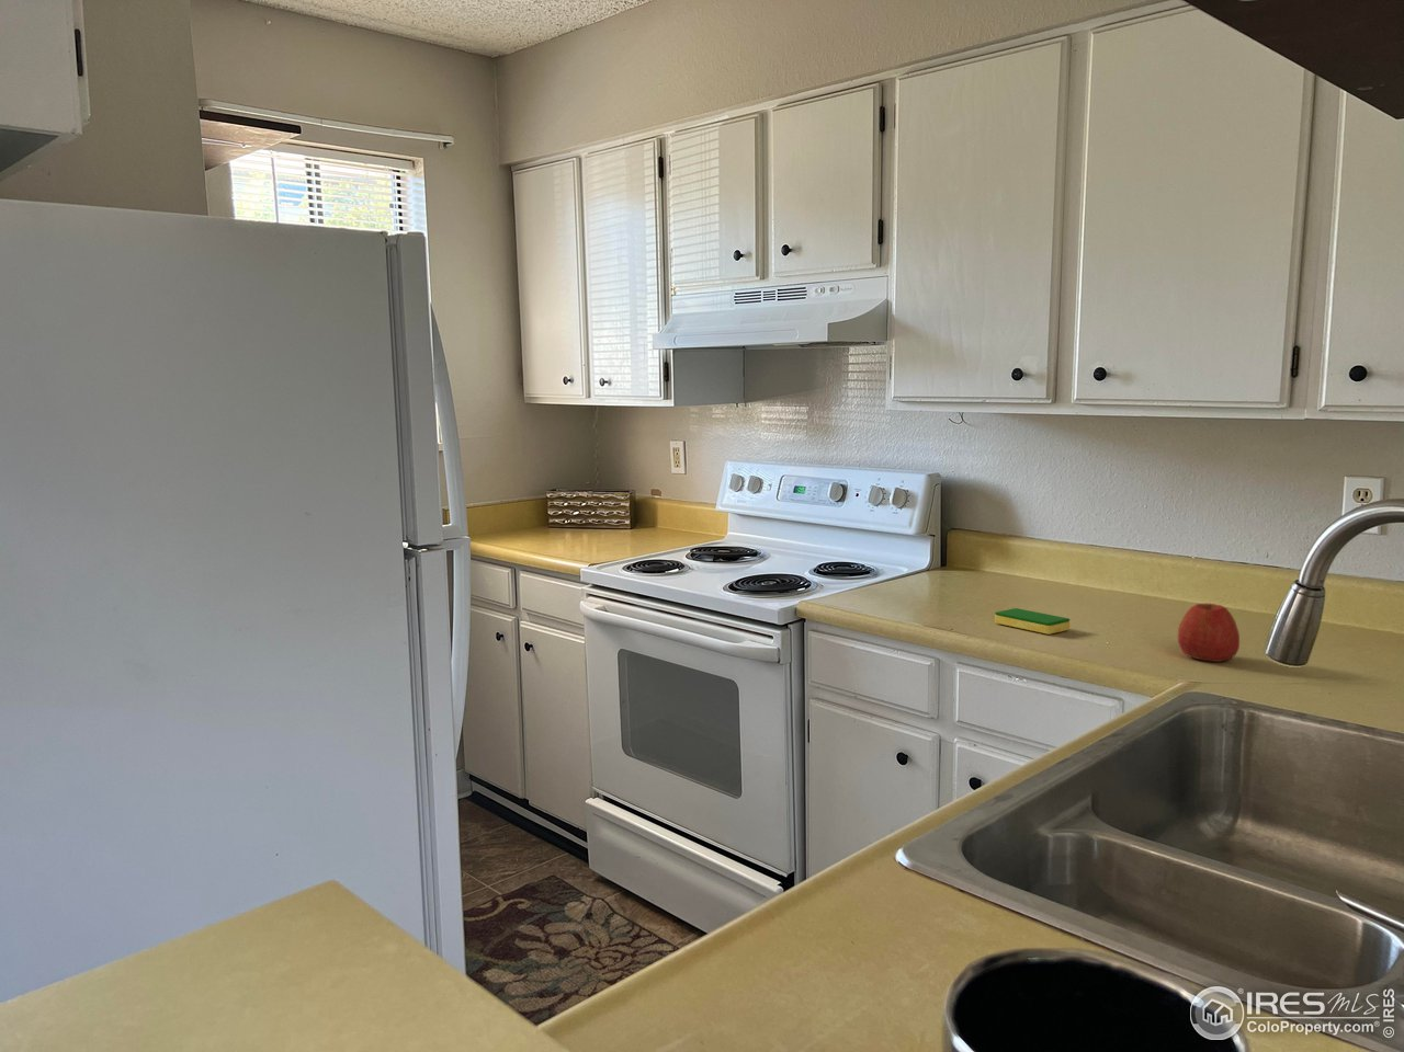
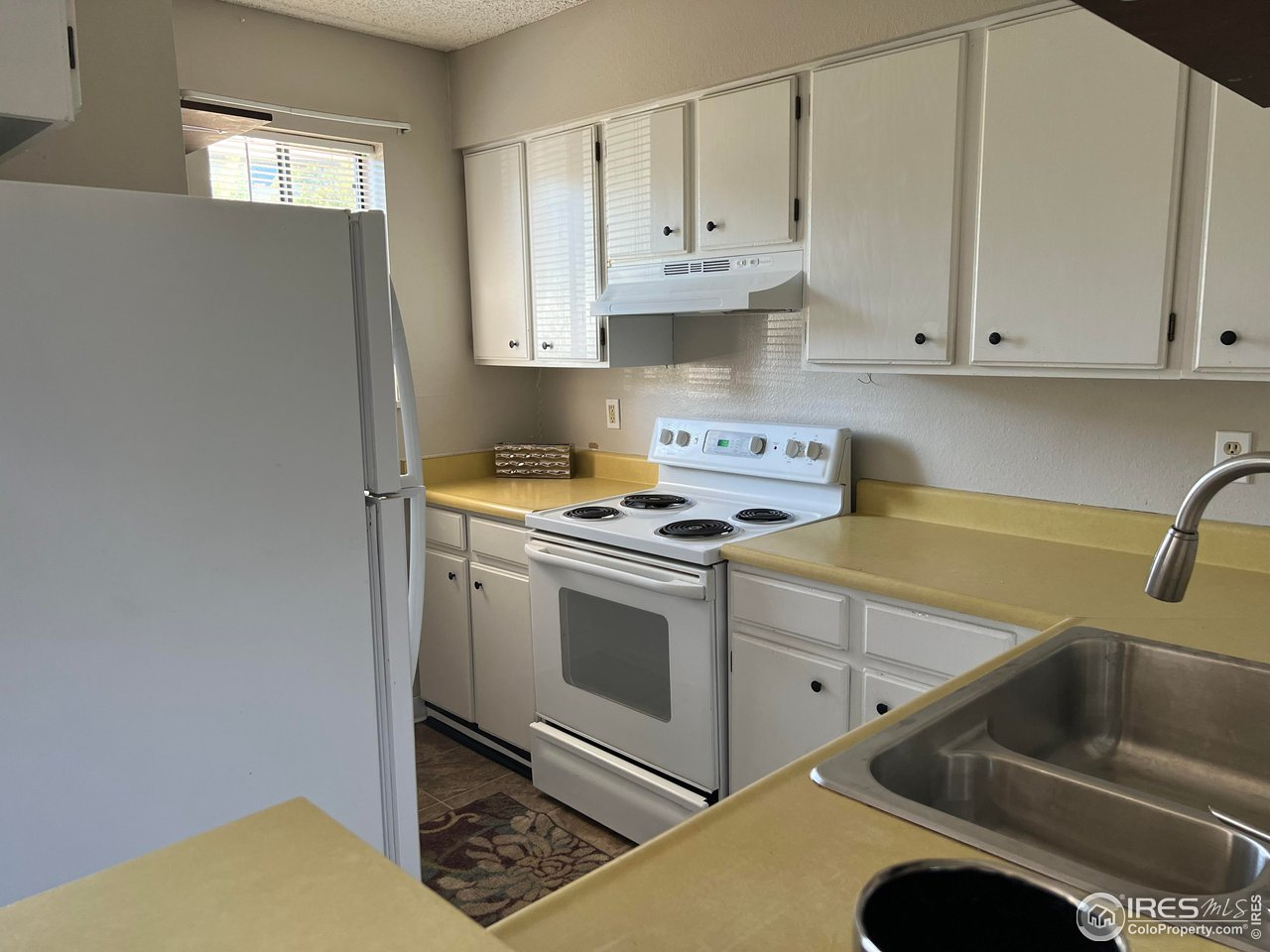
- dish sponge [994,607,1070,635]
- apple [1177,602,1240,663]
